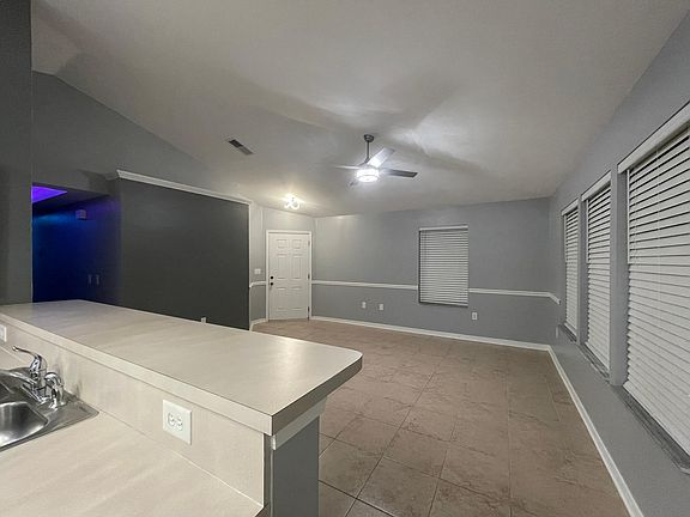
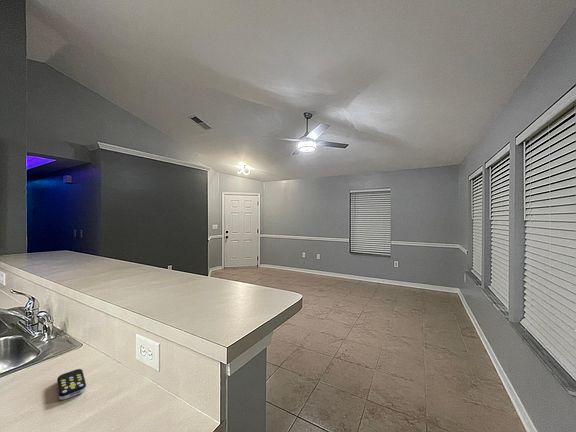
+ remote control [56,368,87,401]
